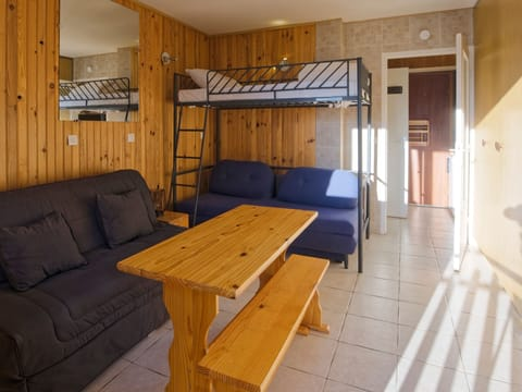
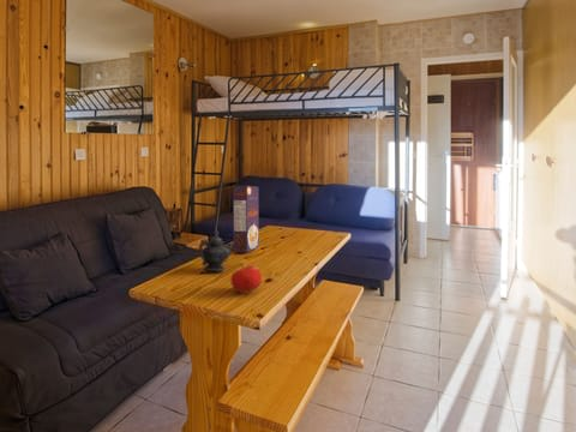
+ teapot [198,229,234,272]
+ cereal box [232,185,260,253]
+ fruit [229,262,263,294]
